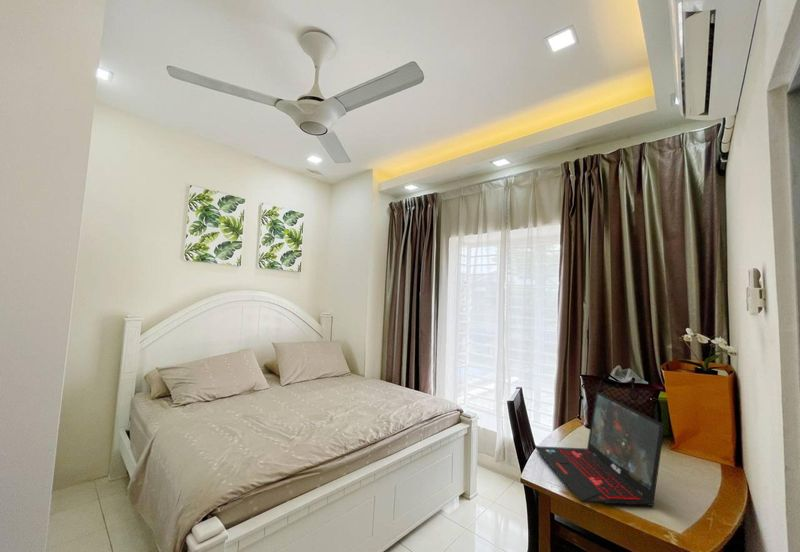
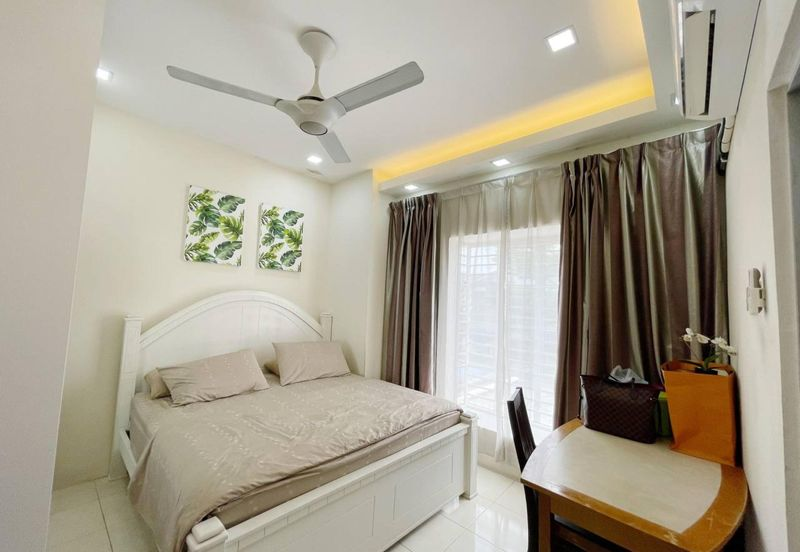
- laptop [534,390,666,507]
